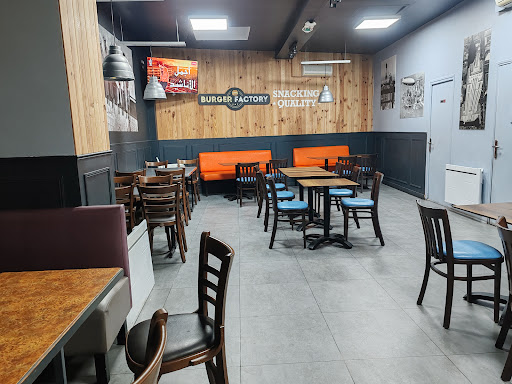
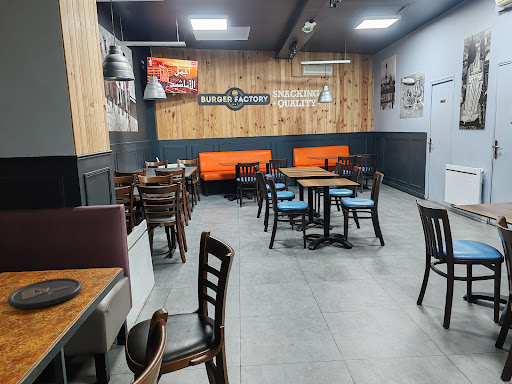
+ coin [7,277,82,310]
